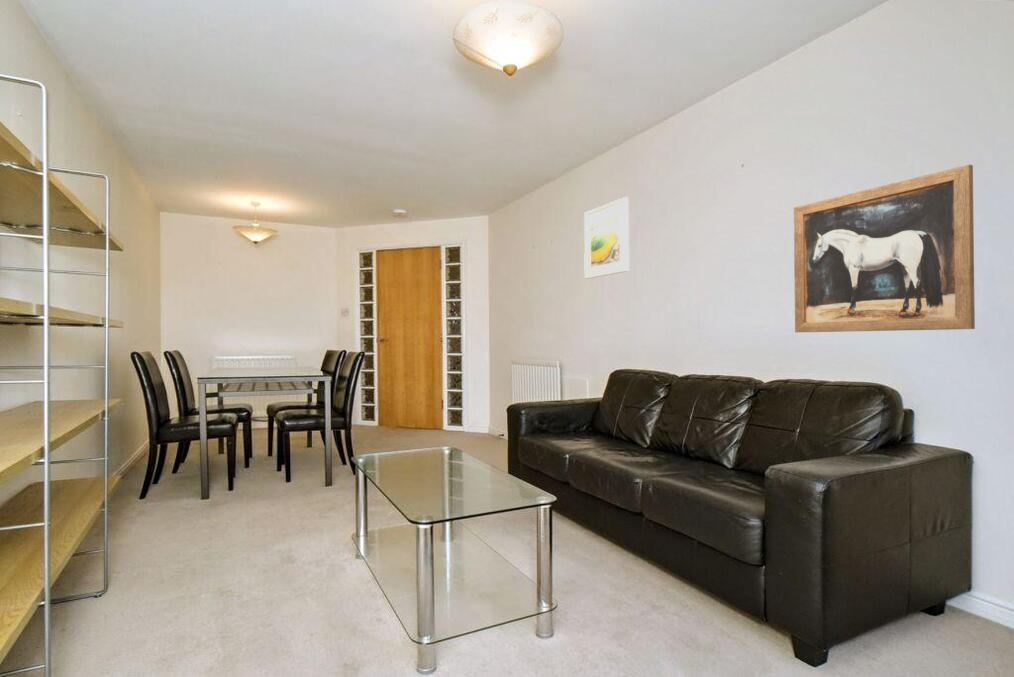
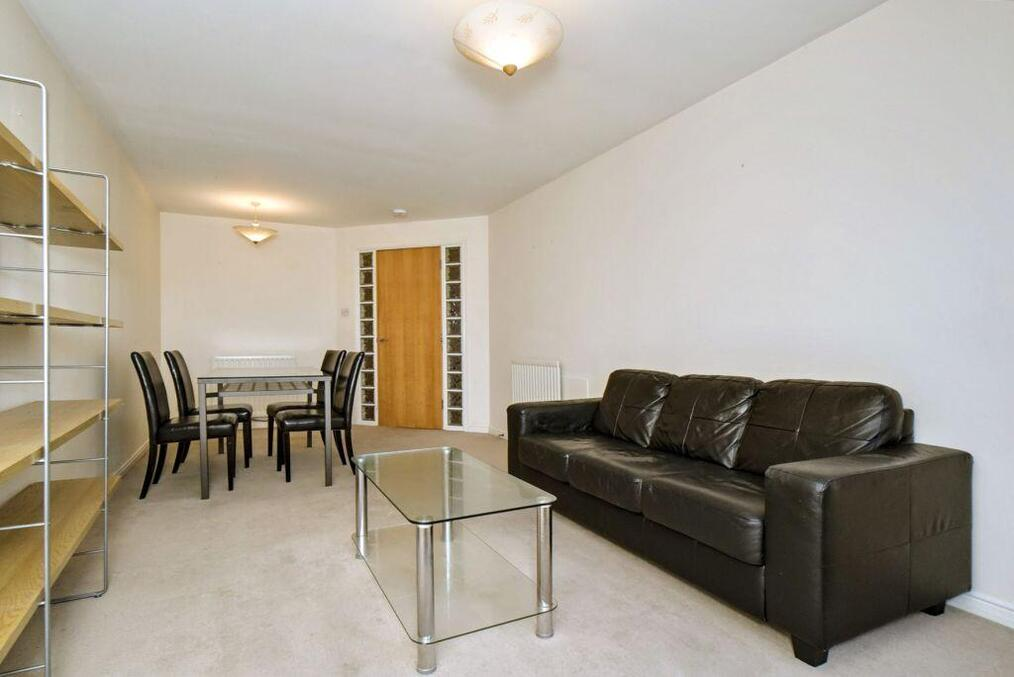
- wall art [793,163,976,333]
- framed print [583,196,630,280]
